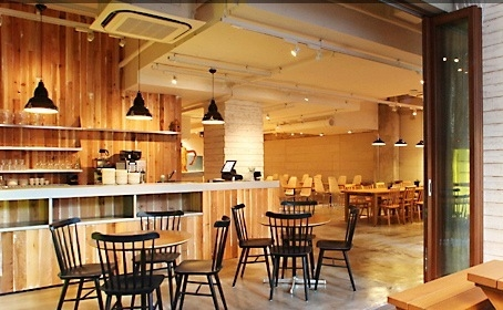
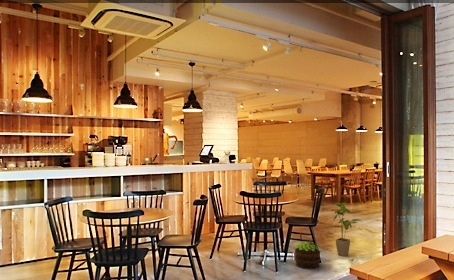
+ house plant [332,202,363,257]
+ potted plant [294,241,321,270]
